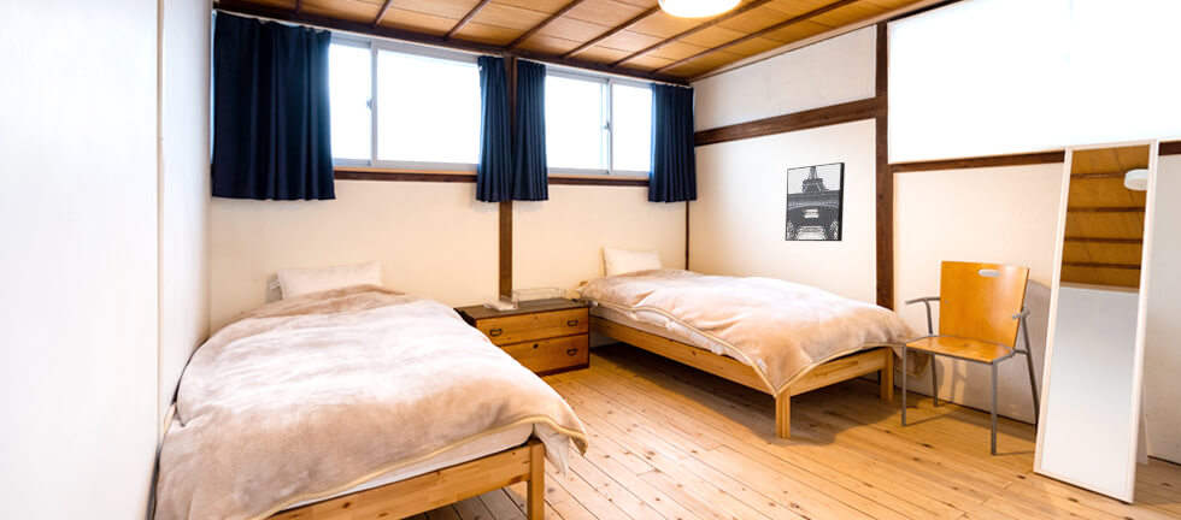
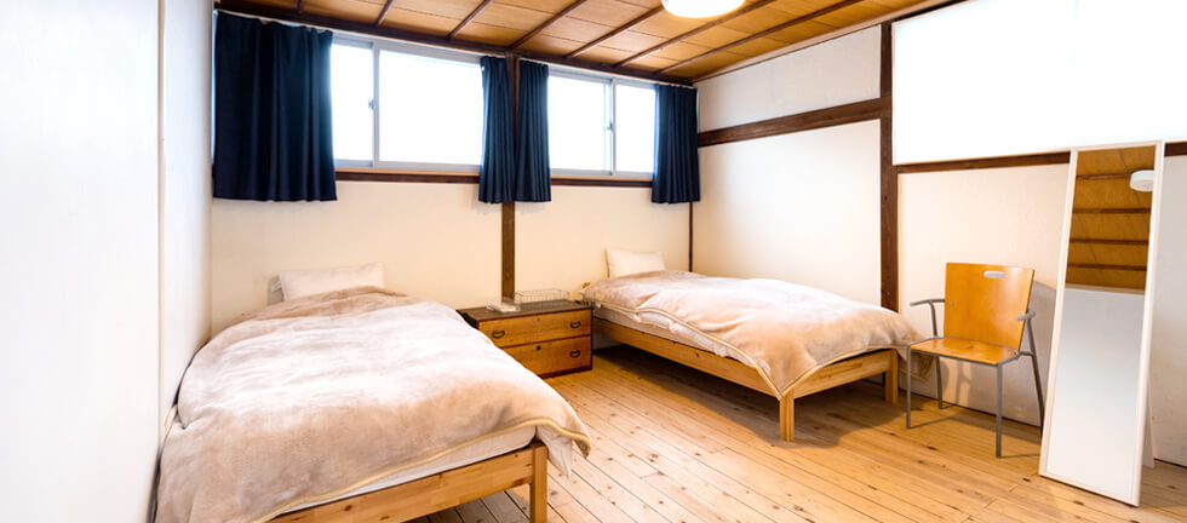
- wall art [785,161,846,242]
